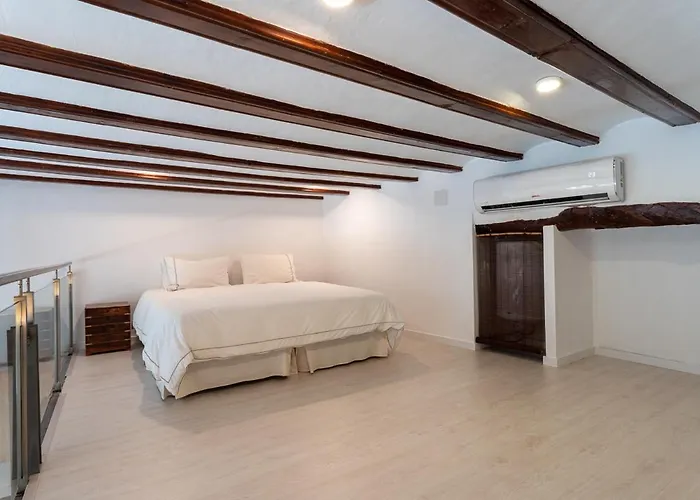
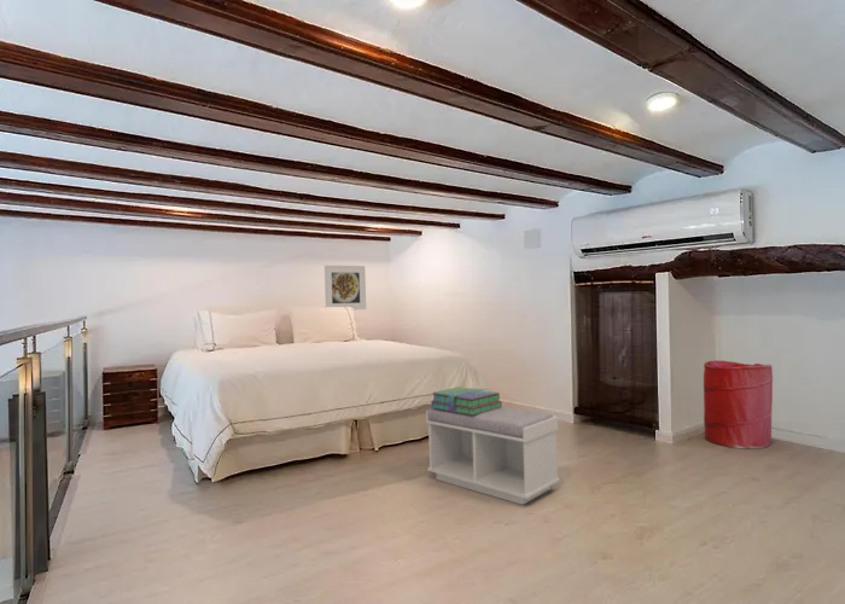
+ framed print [324,265,367,310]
+ laundry hamper [703,359,774,449]
+ stack of books [430,385,503,416]
+ bench [425,406,560,506]
